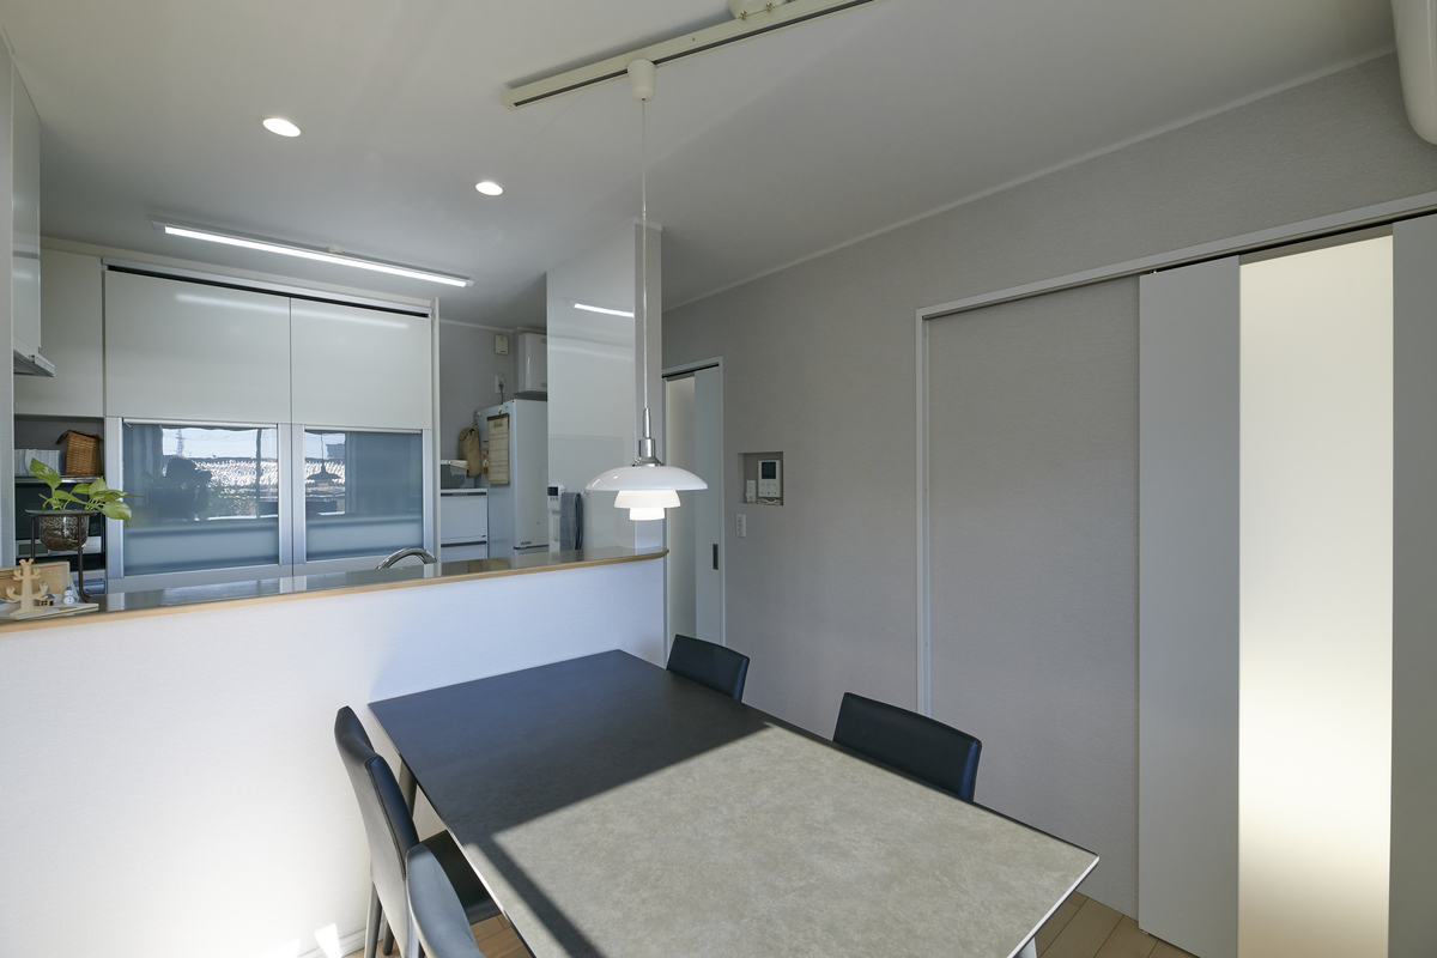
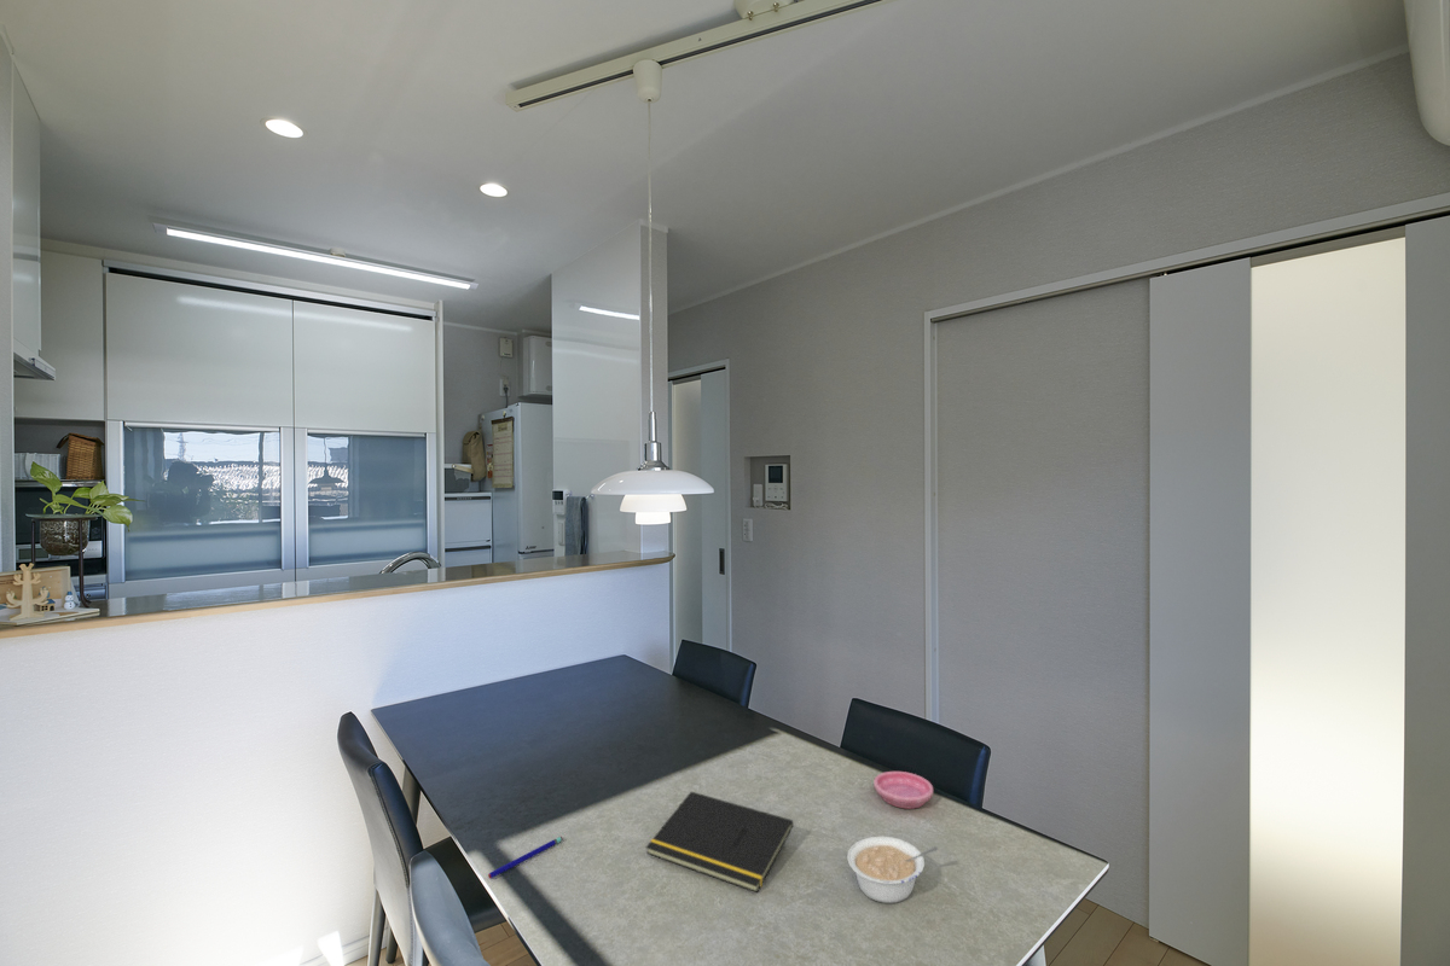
+ legume [846,836,939,904]
+ notepad [645,791,794,894]
+ saucer [872,770,934,810]
+ pen [487,836,564,880]
